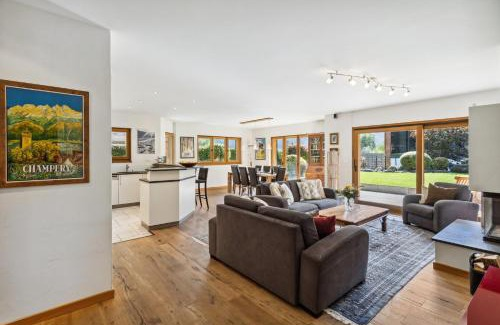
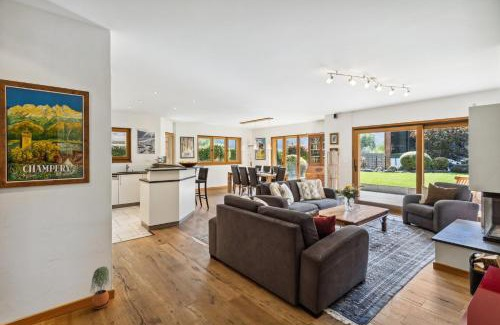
+ potted plant [89,265,111,310]
